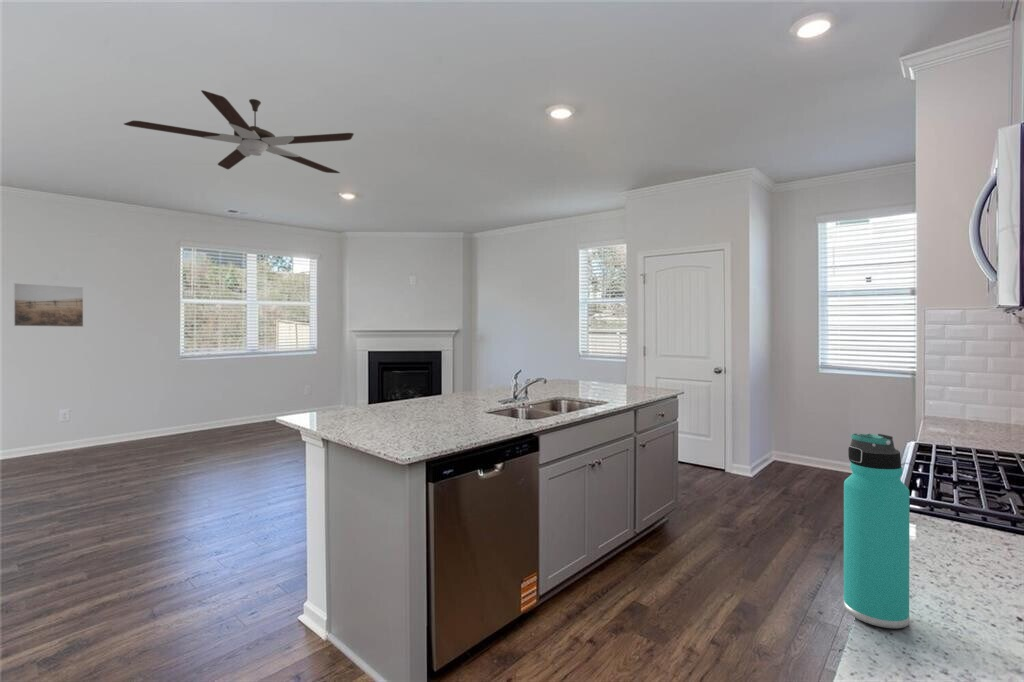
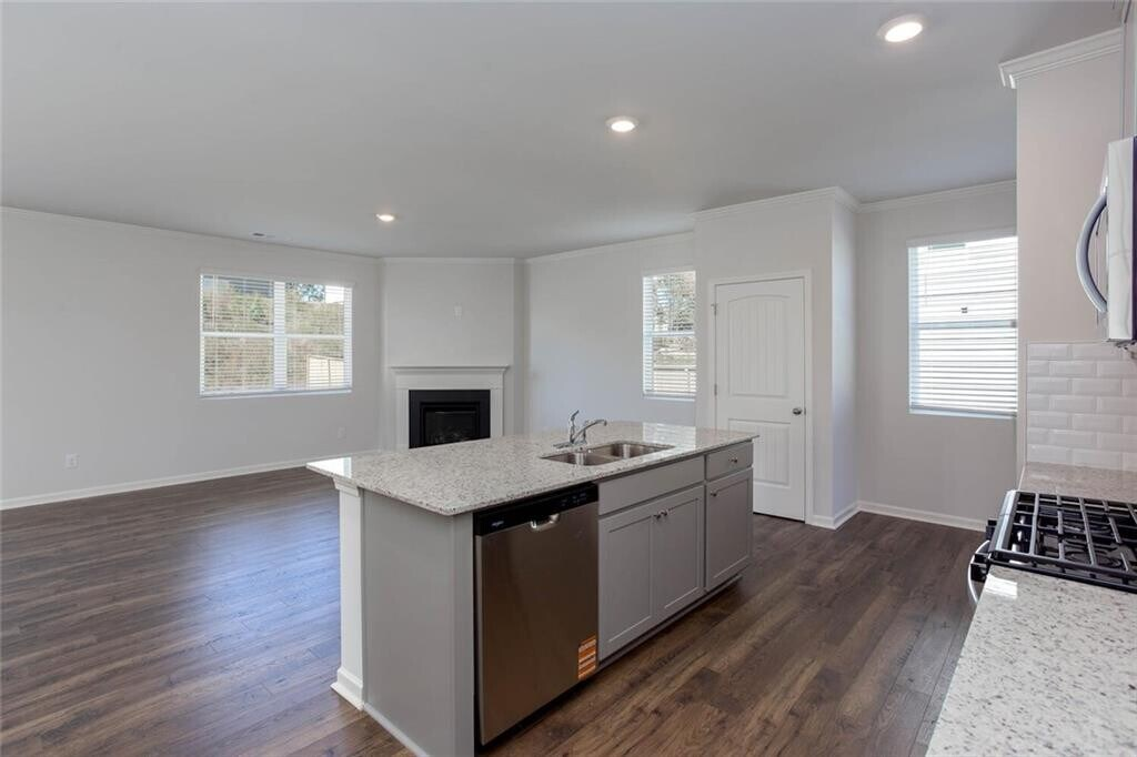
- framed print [13,282,84,328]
- thermos bottle [843,432,910,629]
- ceiling fan [123,89,355,174]
